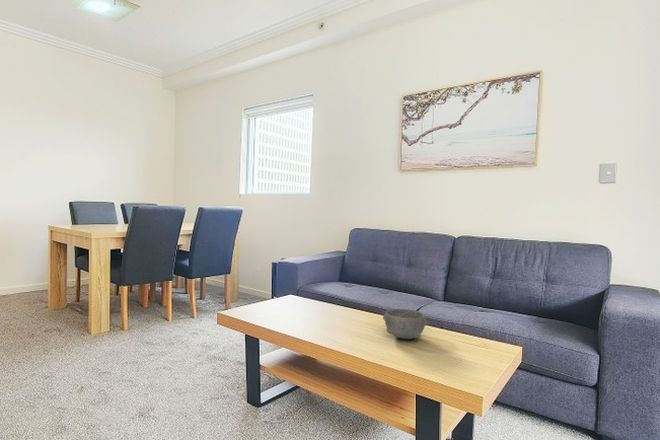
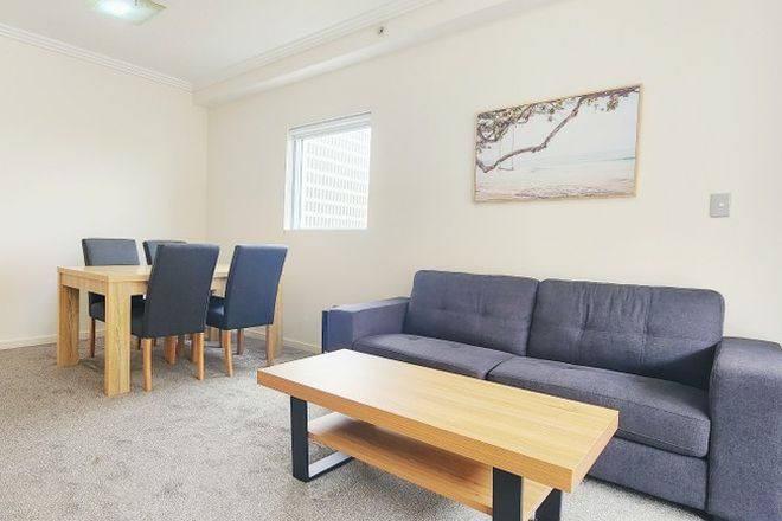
- bowl [382,308,428,340]
